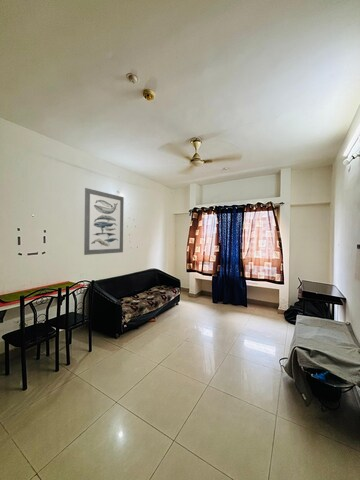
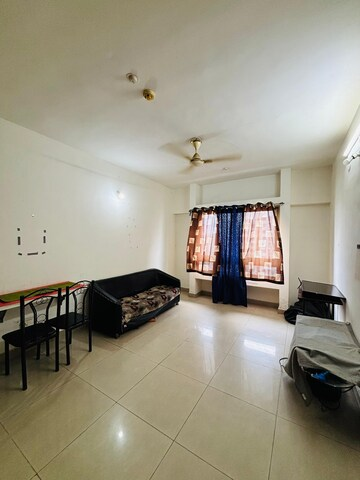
- wall art [83,187,125,256]
